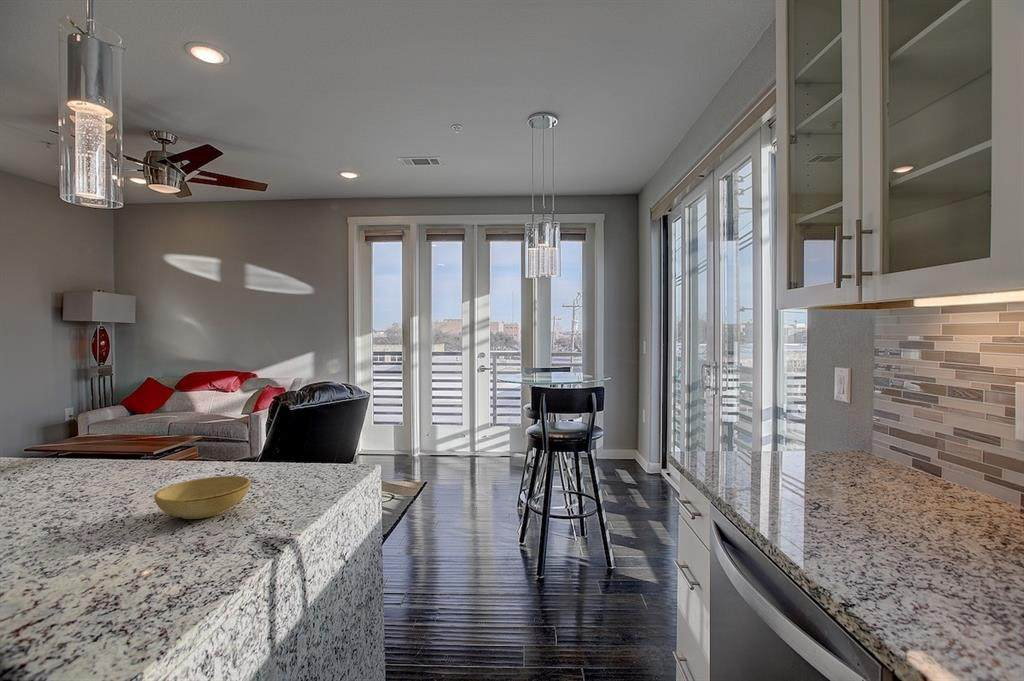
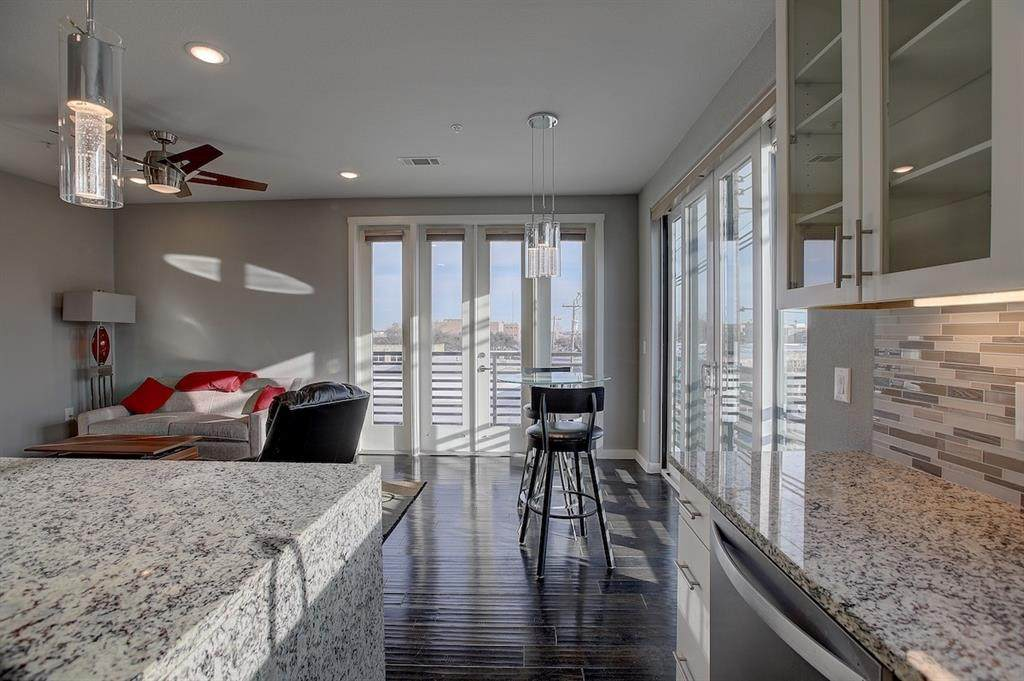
- bowl [153,475,252,520]
